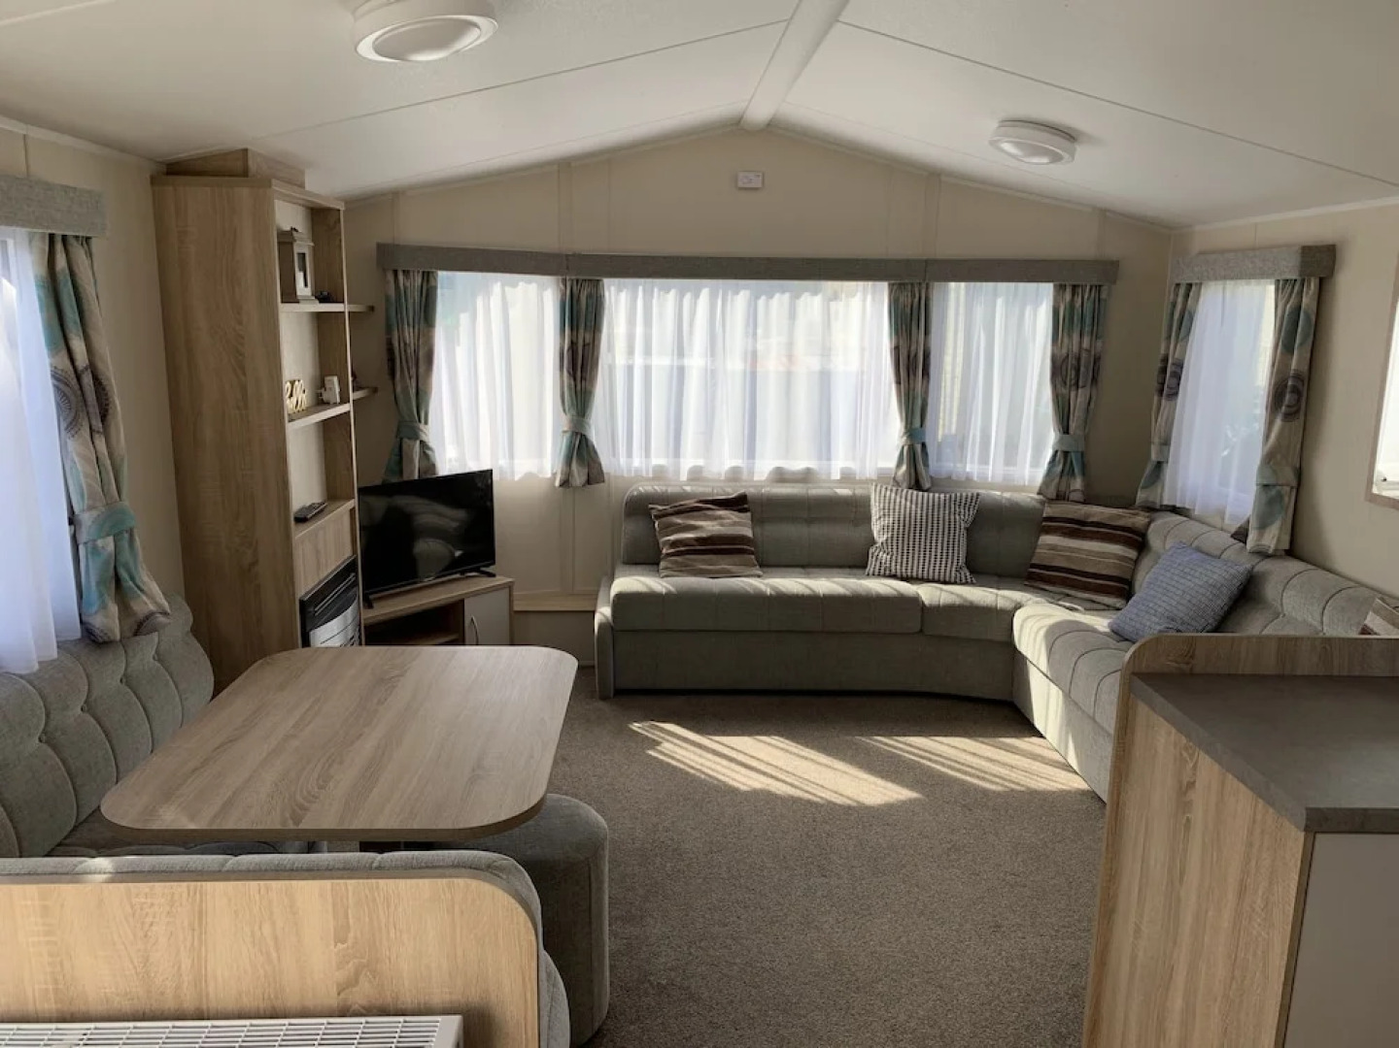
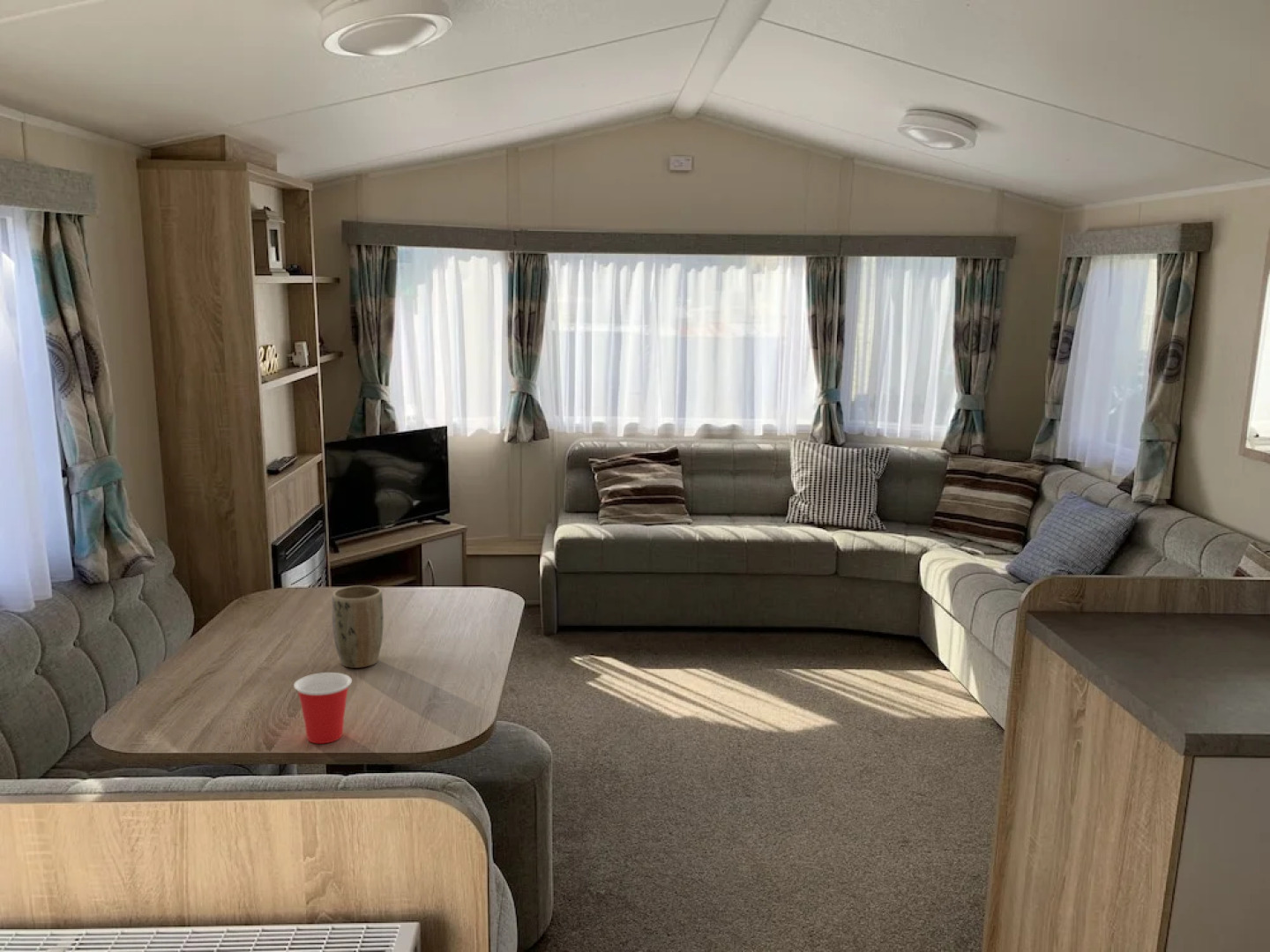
+ cup [293,672,353,745]
+ plant pot [331,584,385,669]
